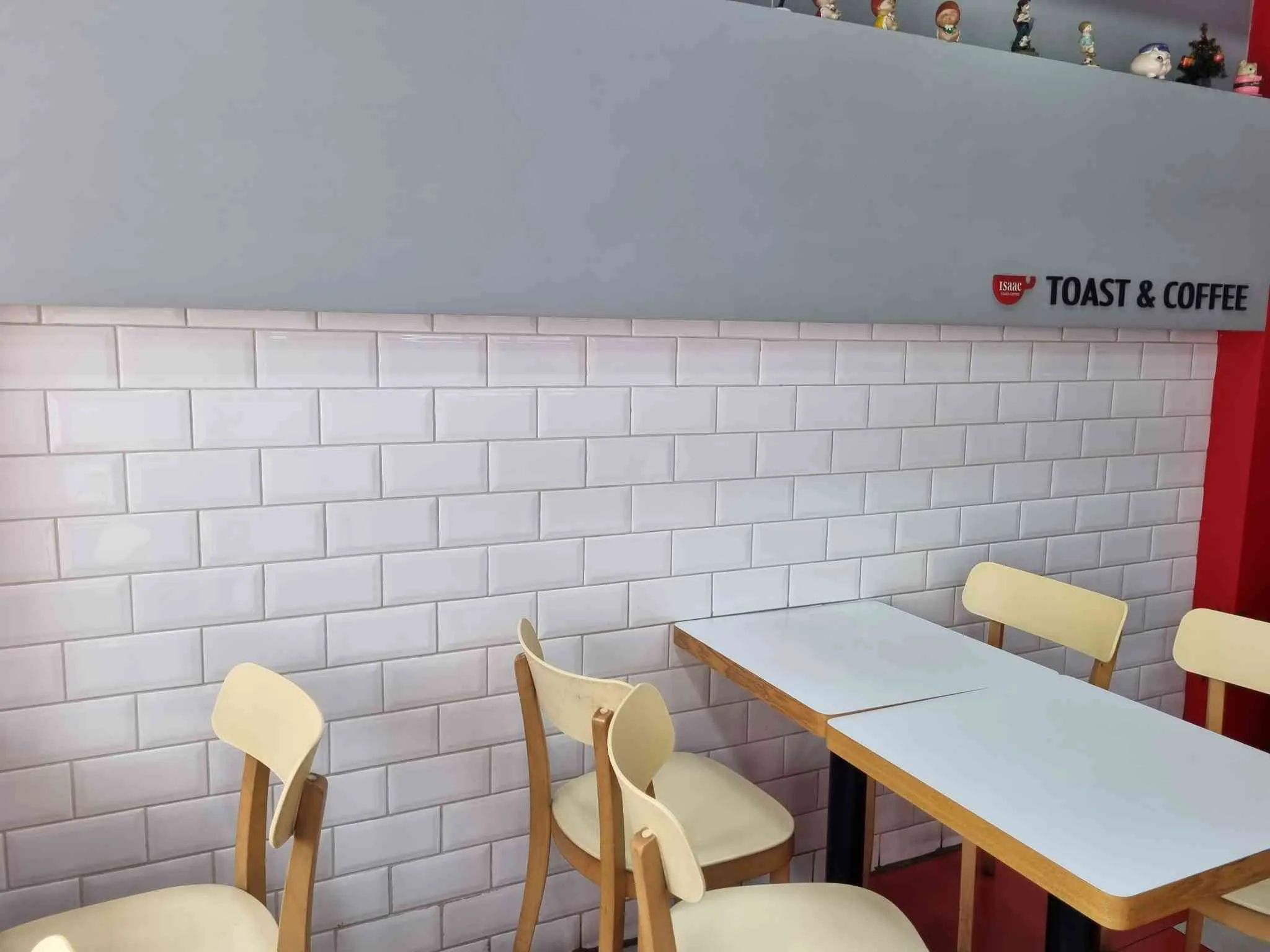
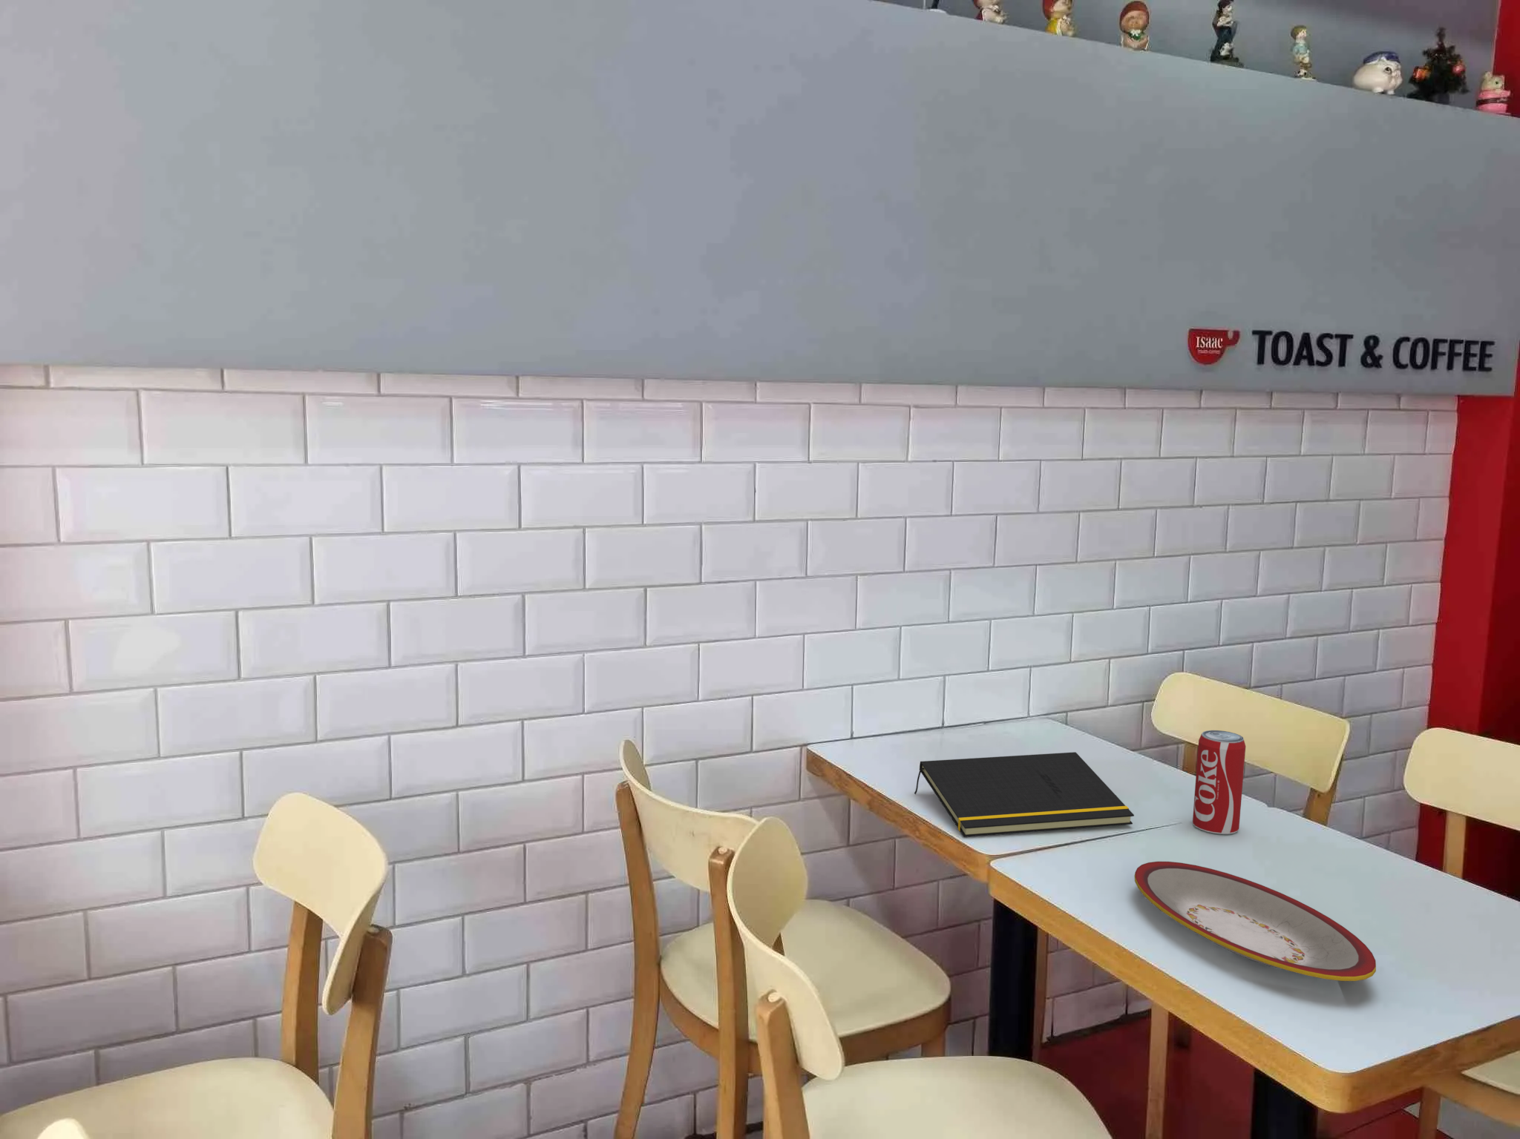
+ plate [1135,861,1376,982]
+ beverage can [1192,730,1246,835]
+ notepad [913,751,1135,838]
